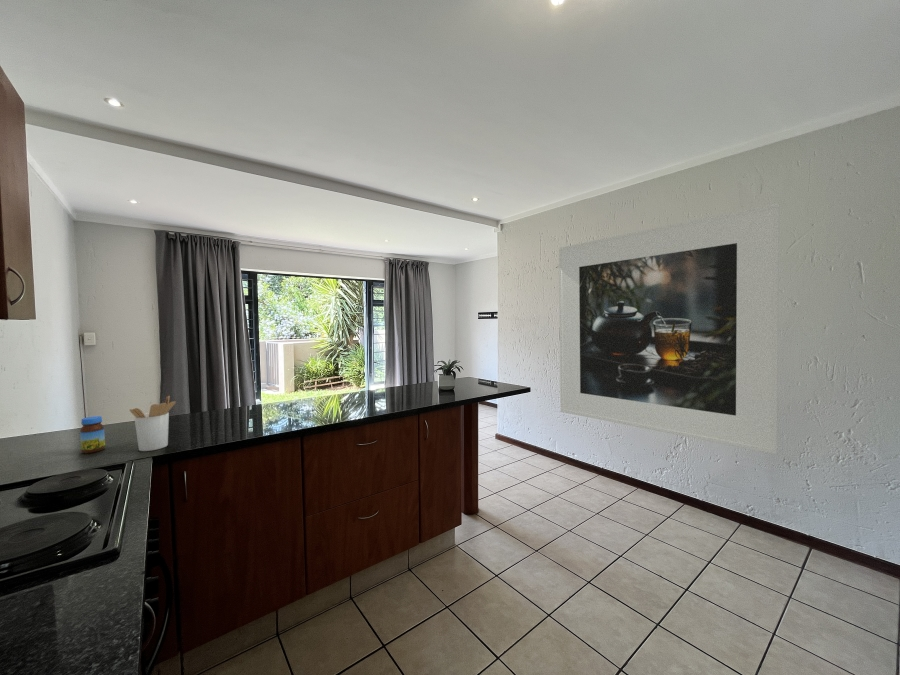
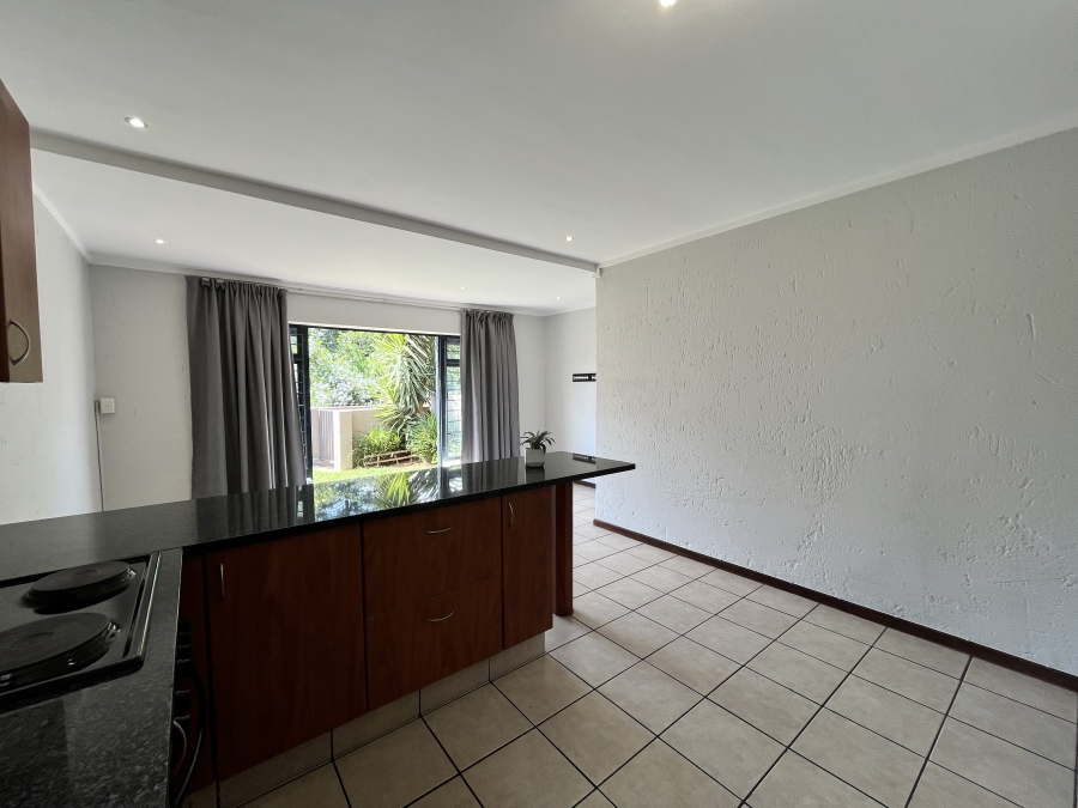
- jar [79,415,106,454]
- utensil holder [129,395,177,452]
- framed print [558,202,780,455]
